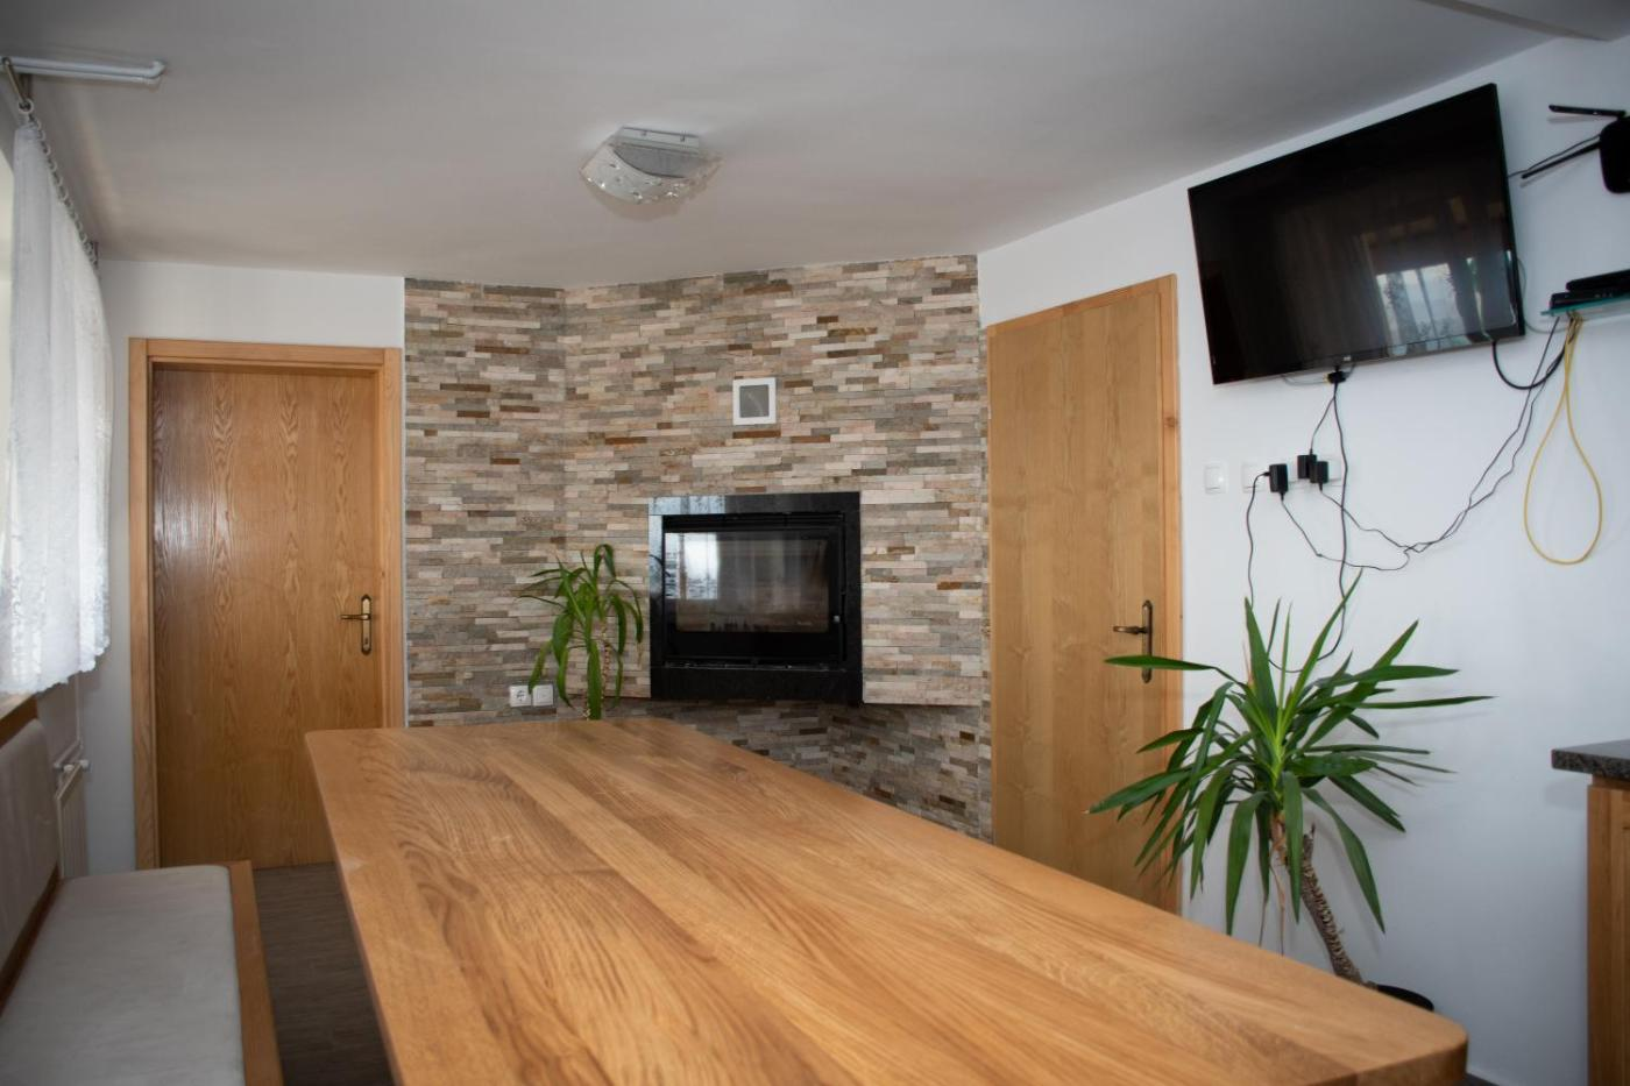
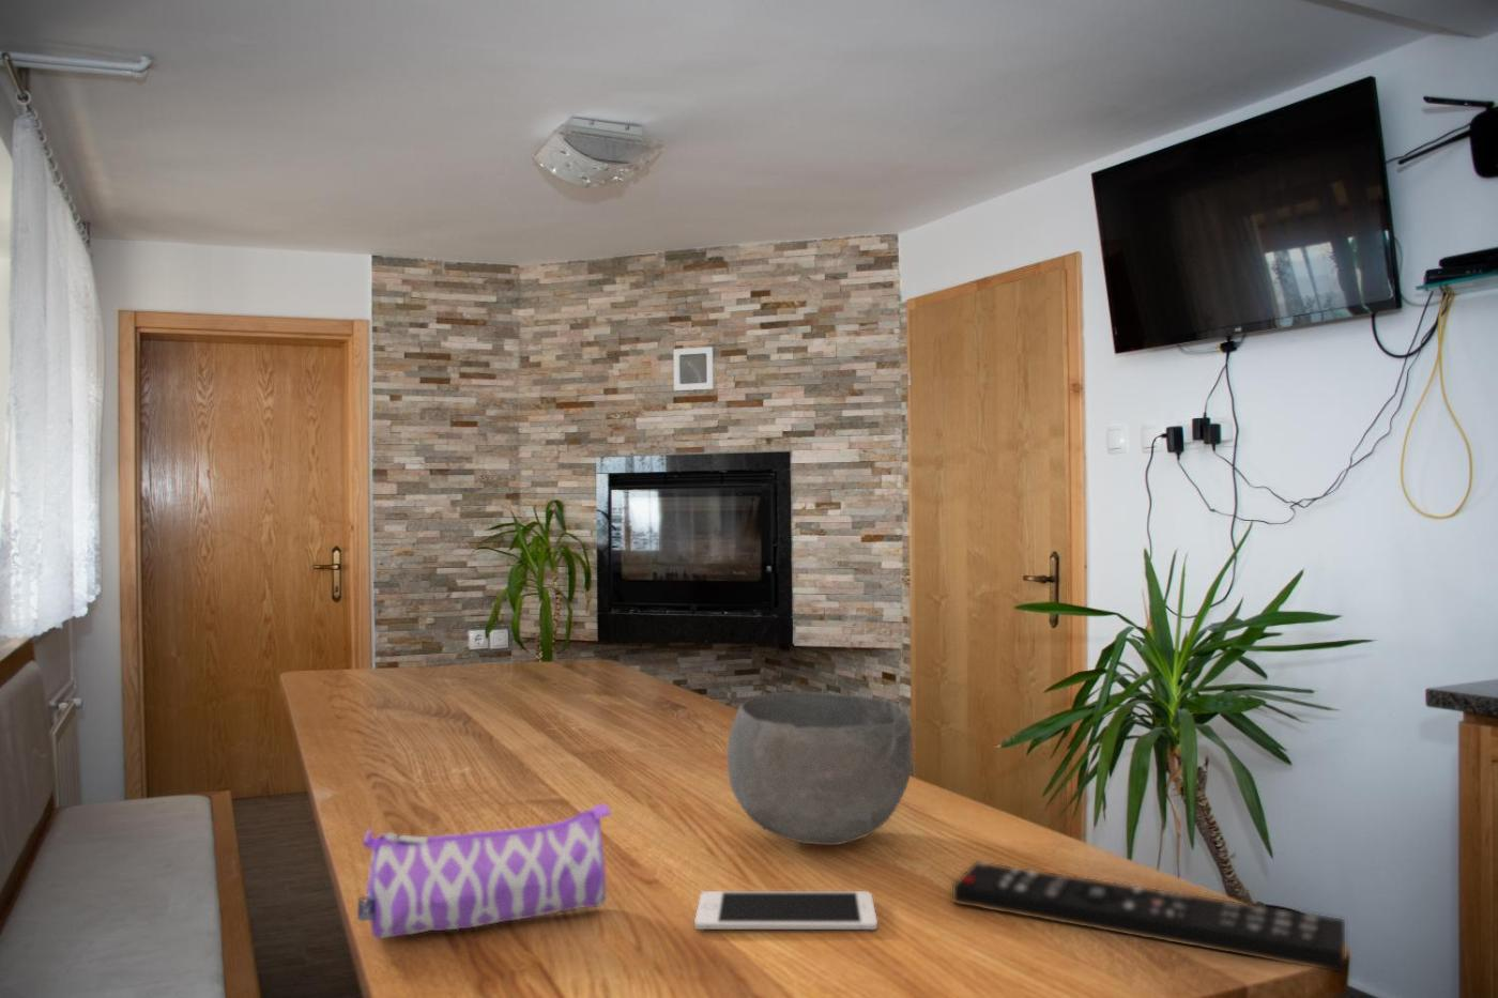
+ remote control [951,860,1347,973]
+ bowl [726,691,912,847]
+ cell phone [694,890,879,930]
+ pencil case [356,803,613,940]
